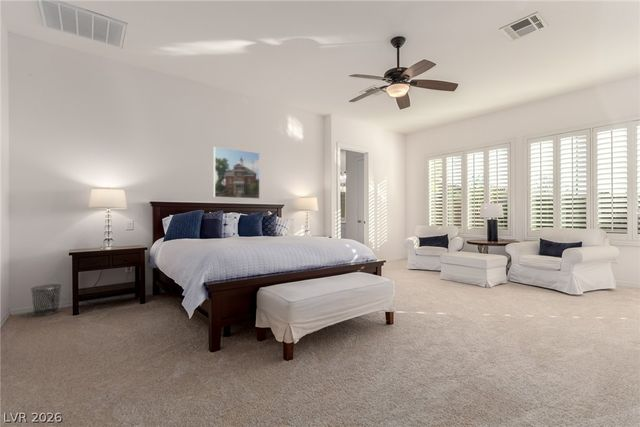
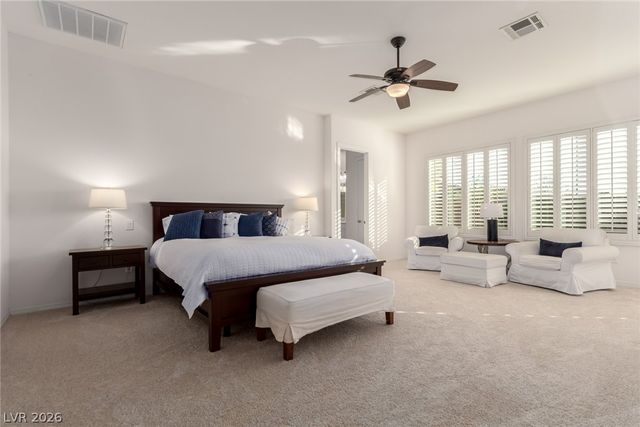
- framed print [213,146,261,200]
- waste bin [29,283,63,317]
